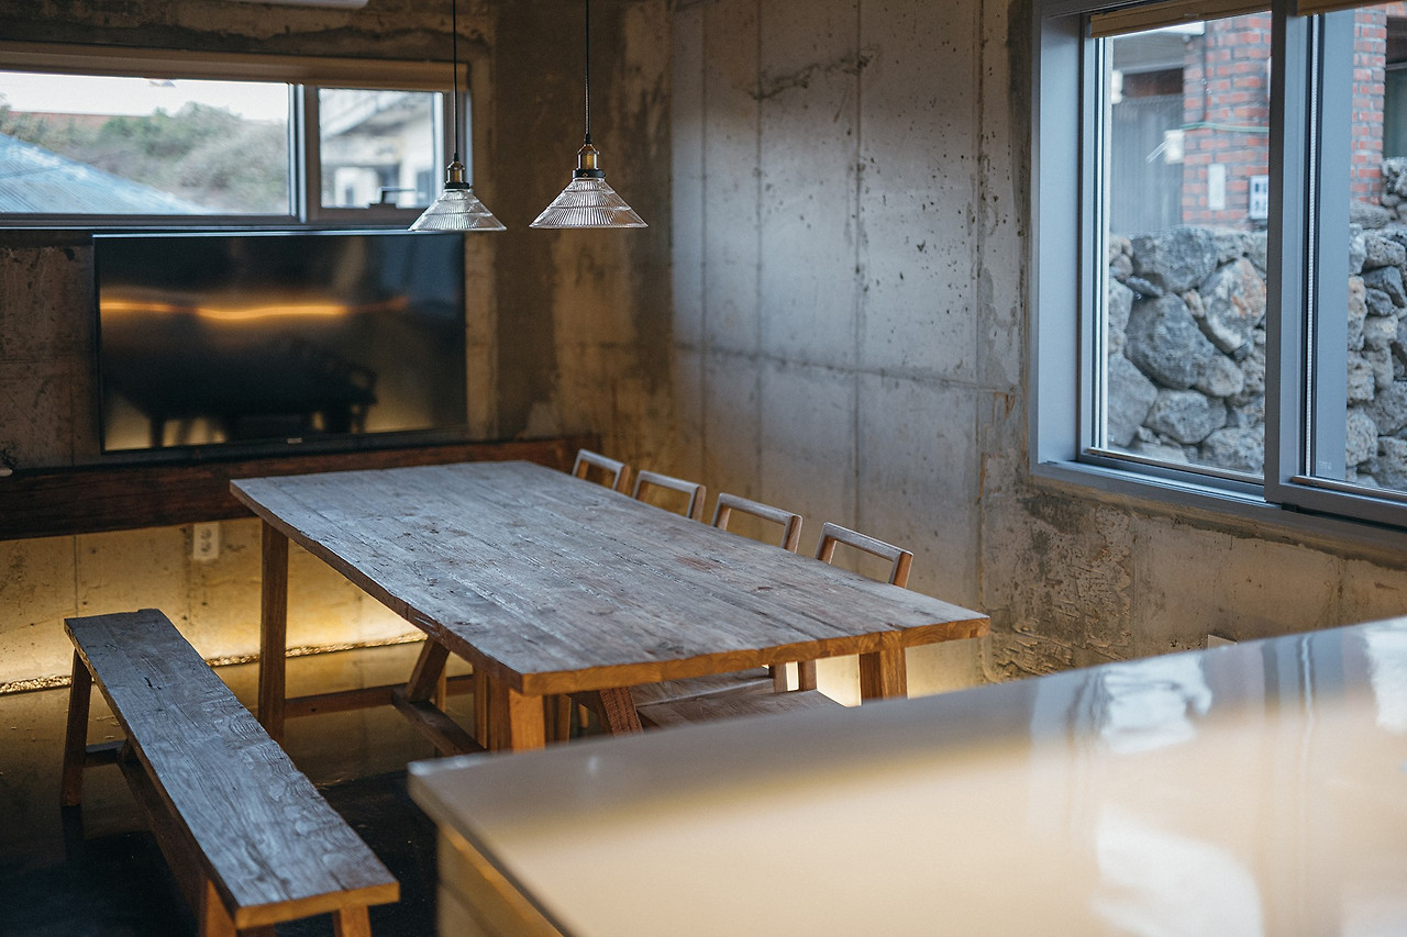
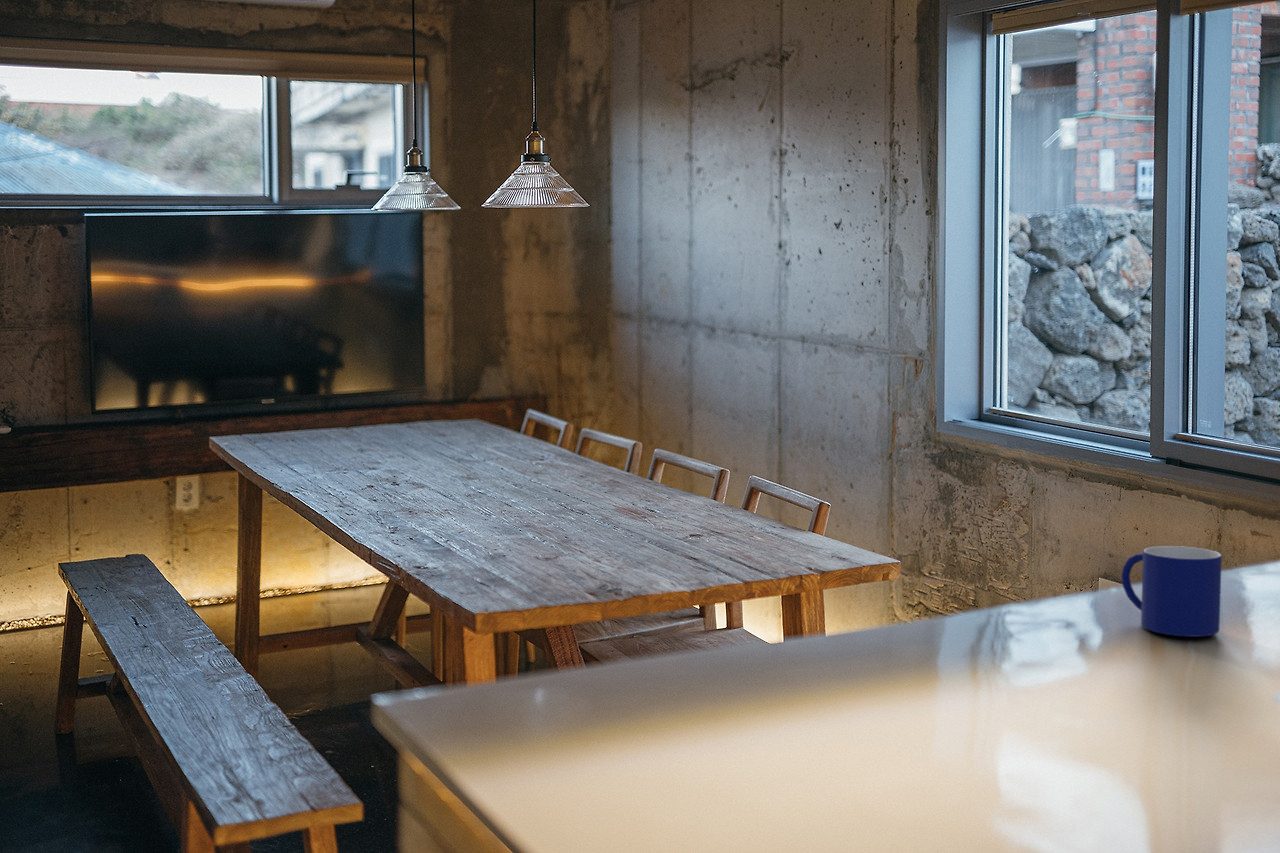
+ mug [1120,545,1223,638]
